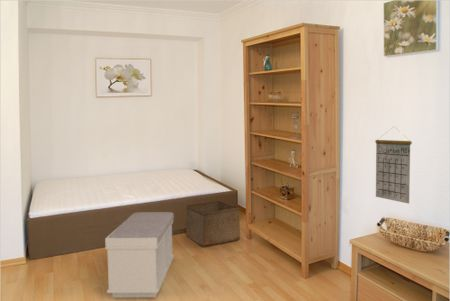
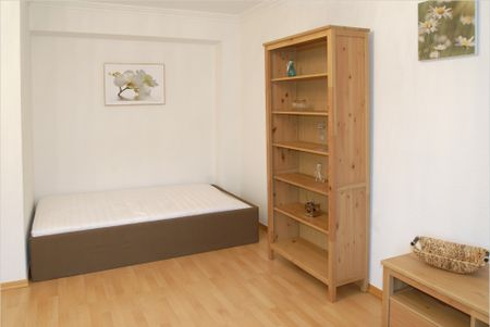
- bench [104,211,175,298]
- calendar [374,126,413,205]
- storage bin [185,200,241,247]
